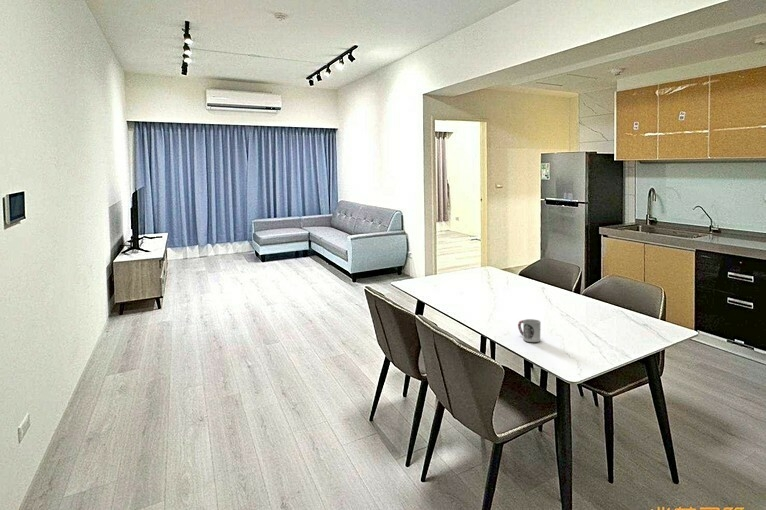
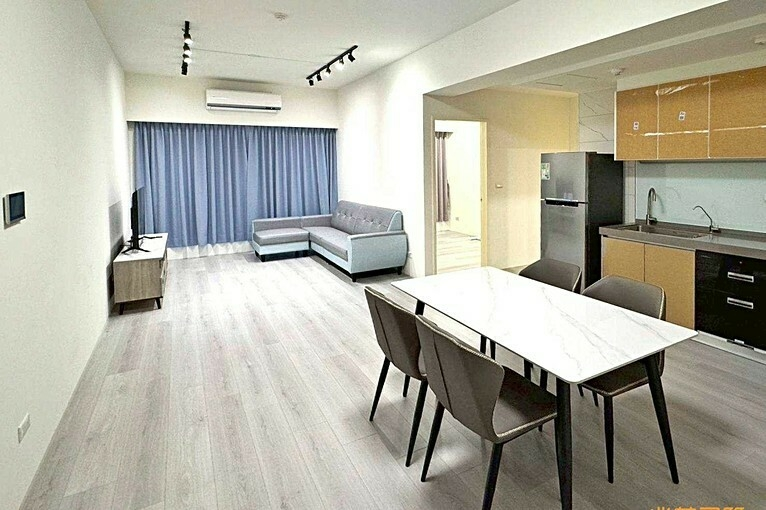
- cup [517,318,541,343]
